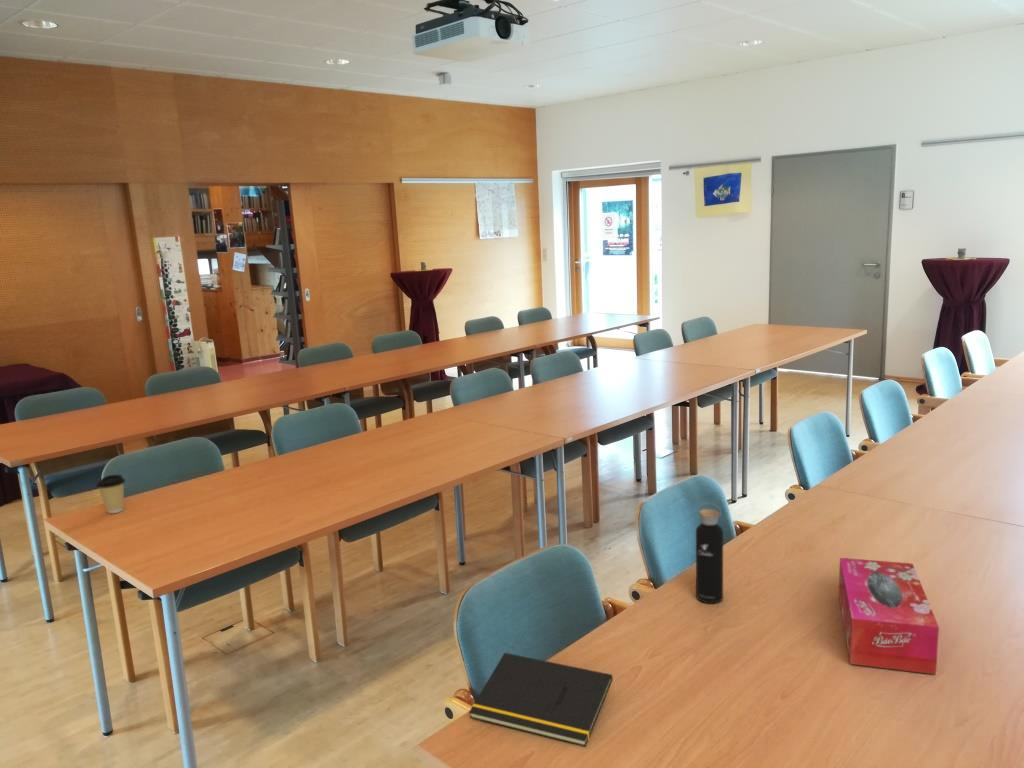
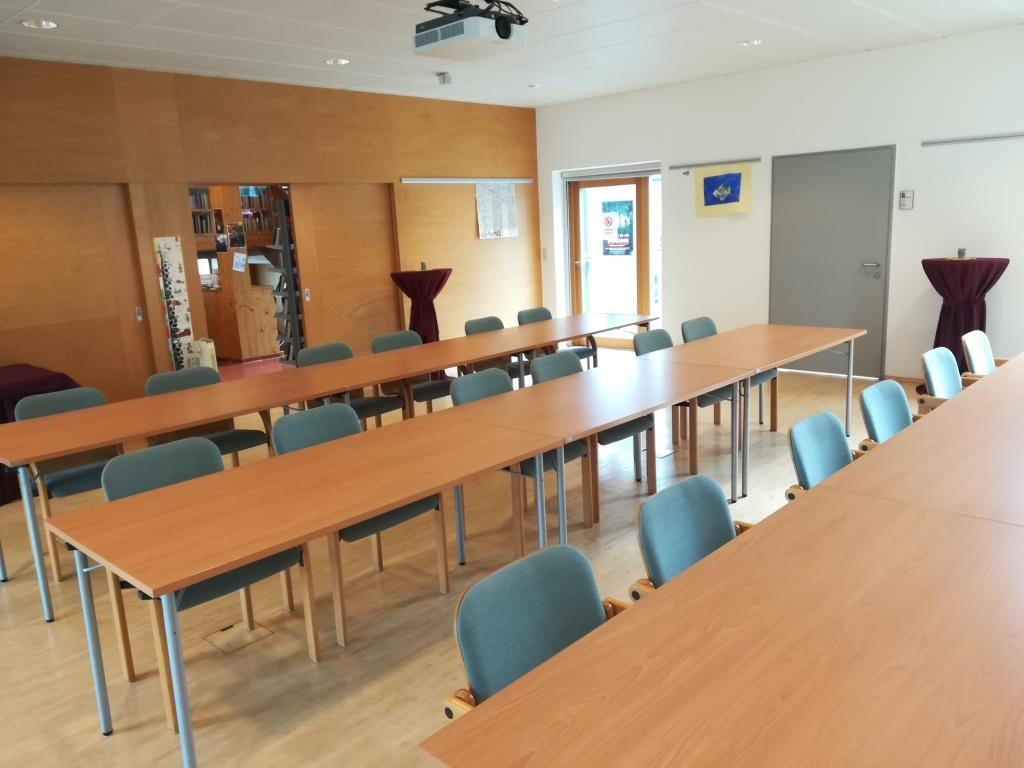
- coffee cup [95,474,126,514]
- tissue box [838,557,940,675]
- water bottle [695,502,724,604]
- notepad [468,652,614,748]
